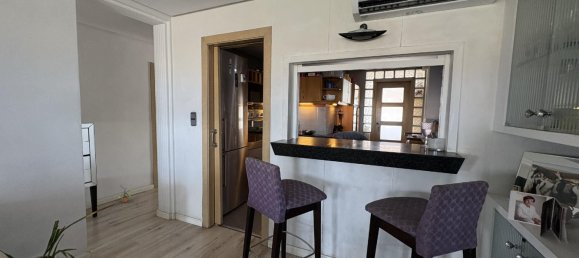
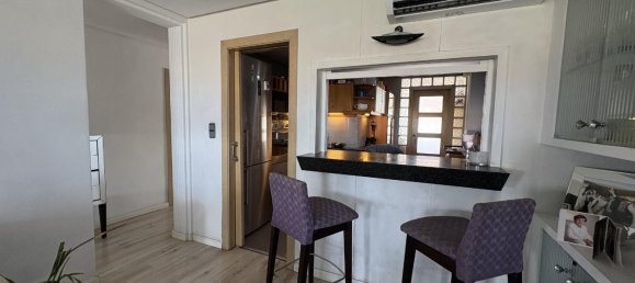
- potted plant [117,184,135,203]
